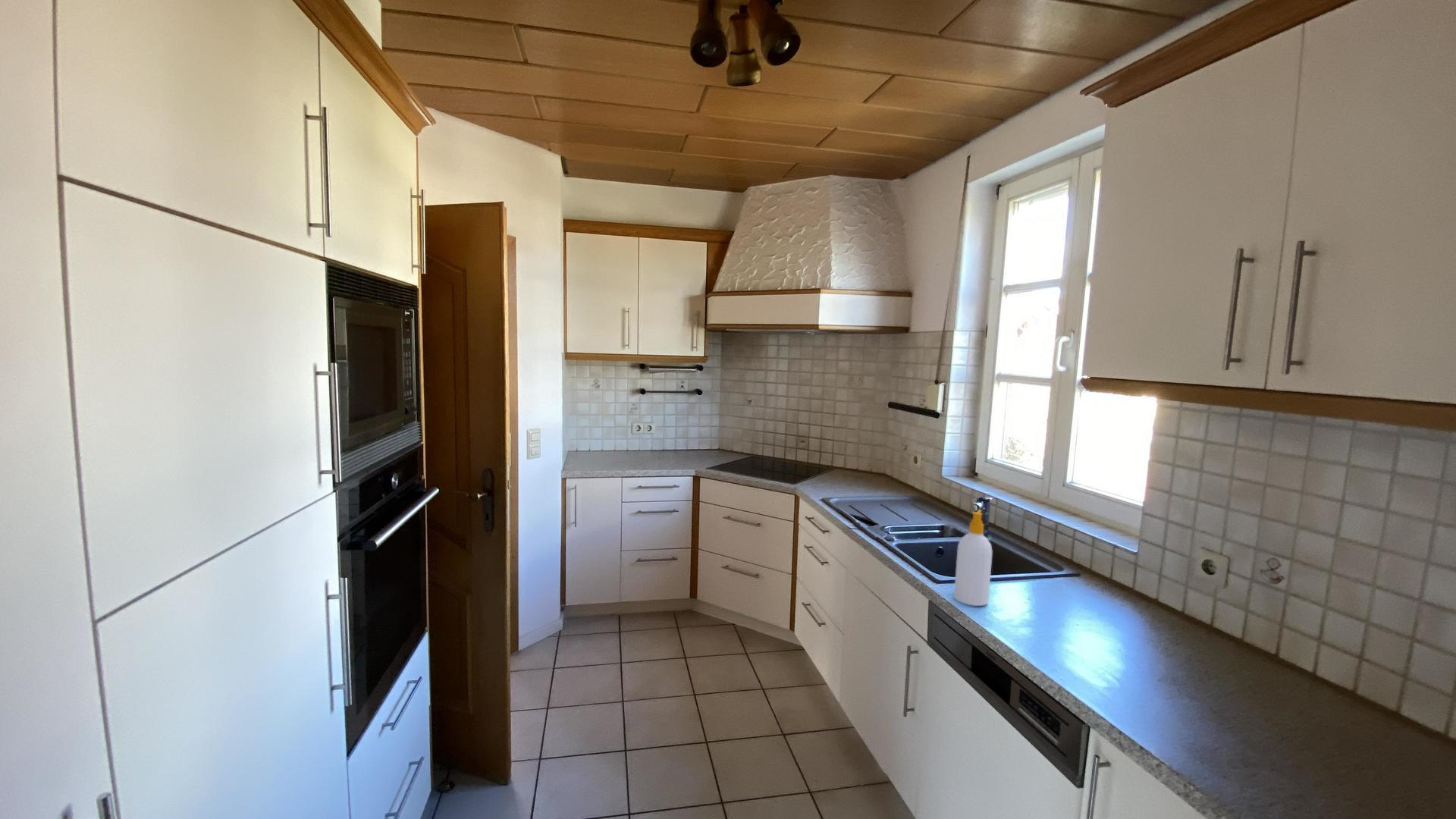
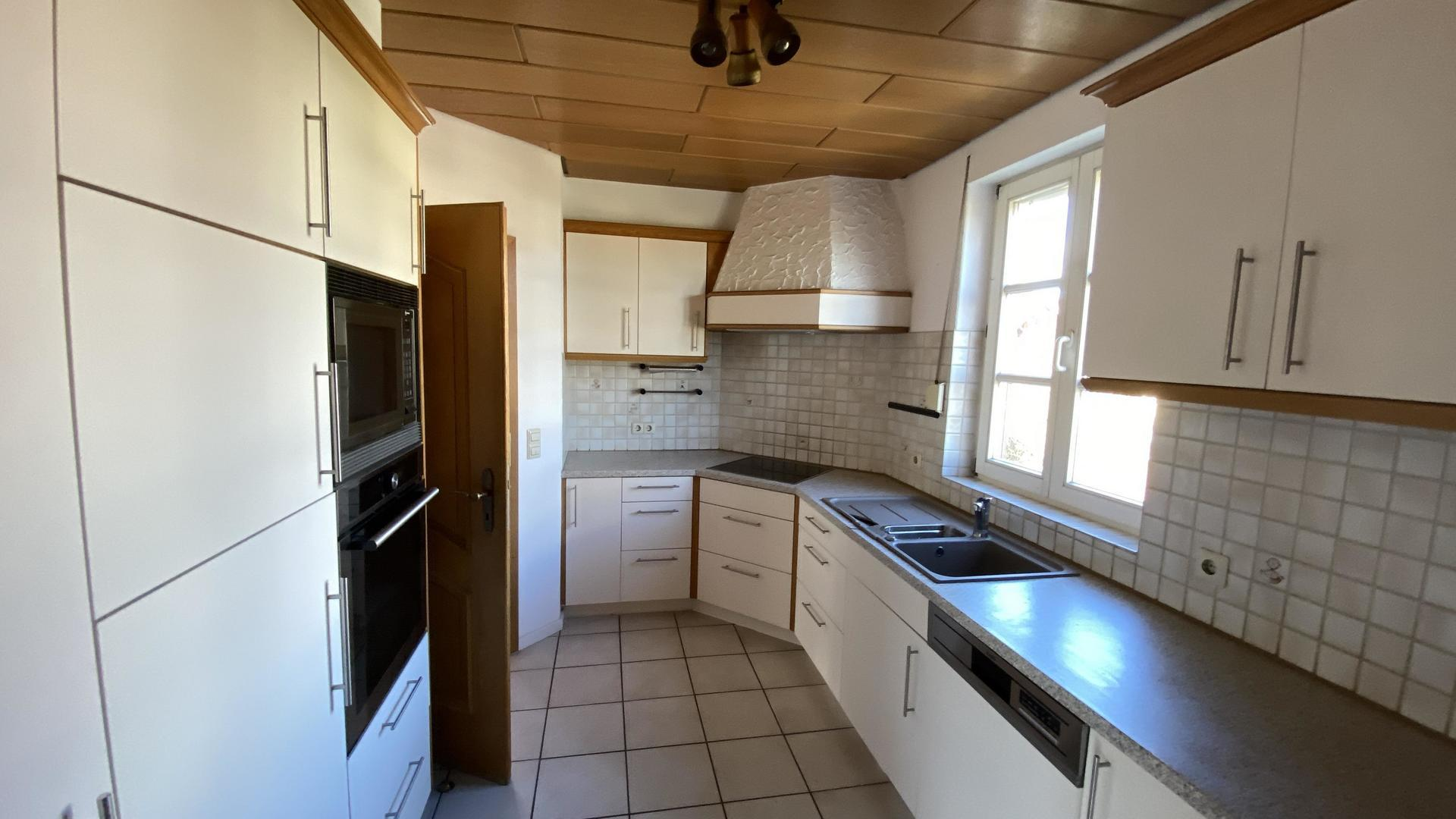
- soap bottle [953,509,993,607]
